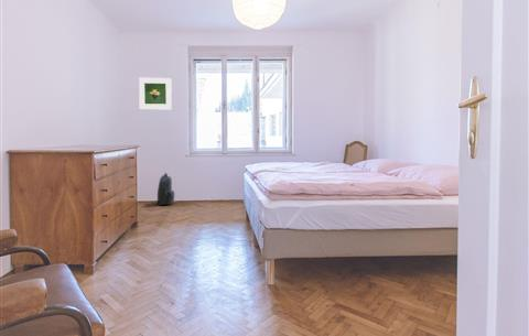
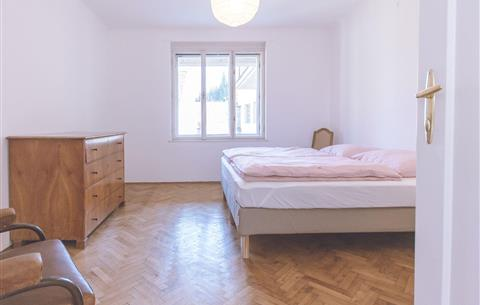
- backpack [155,172,175,206]
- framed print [138,77,173,110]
